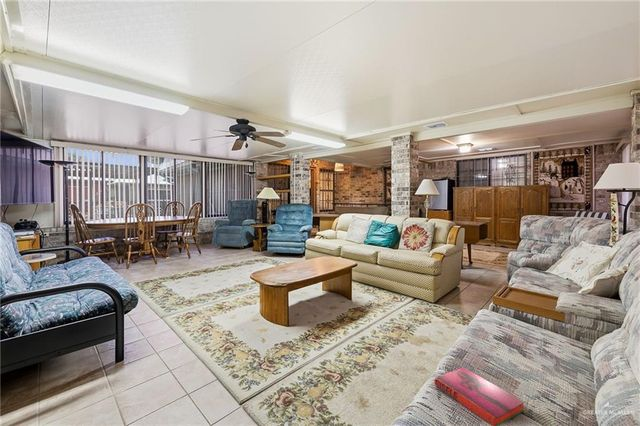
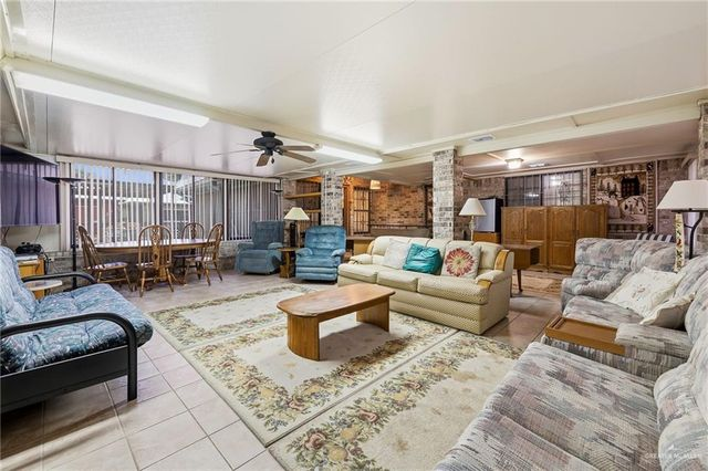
- hardback book [433,366,525,426]
